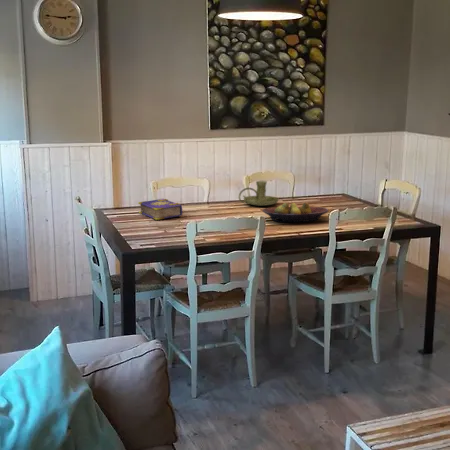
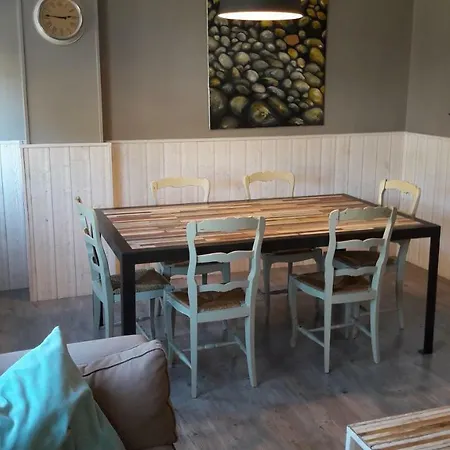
- book [137,198,183,221]
- candle holder [238,180,280,207]
- fruit bowl [262,201,329,223]
